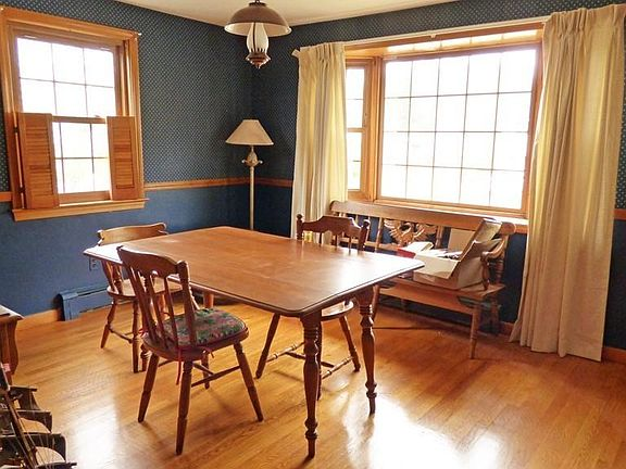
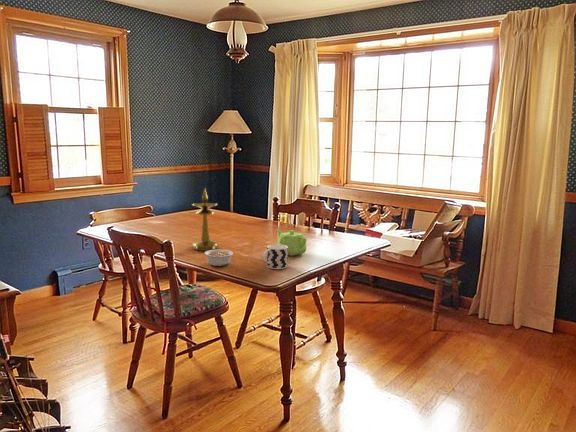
+ teapot [275,228,308,257]
+ cup [262,243,289,270]
+ legume [203,249,234,267]
+ candlestick [191,187,219,251]
